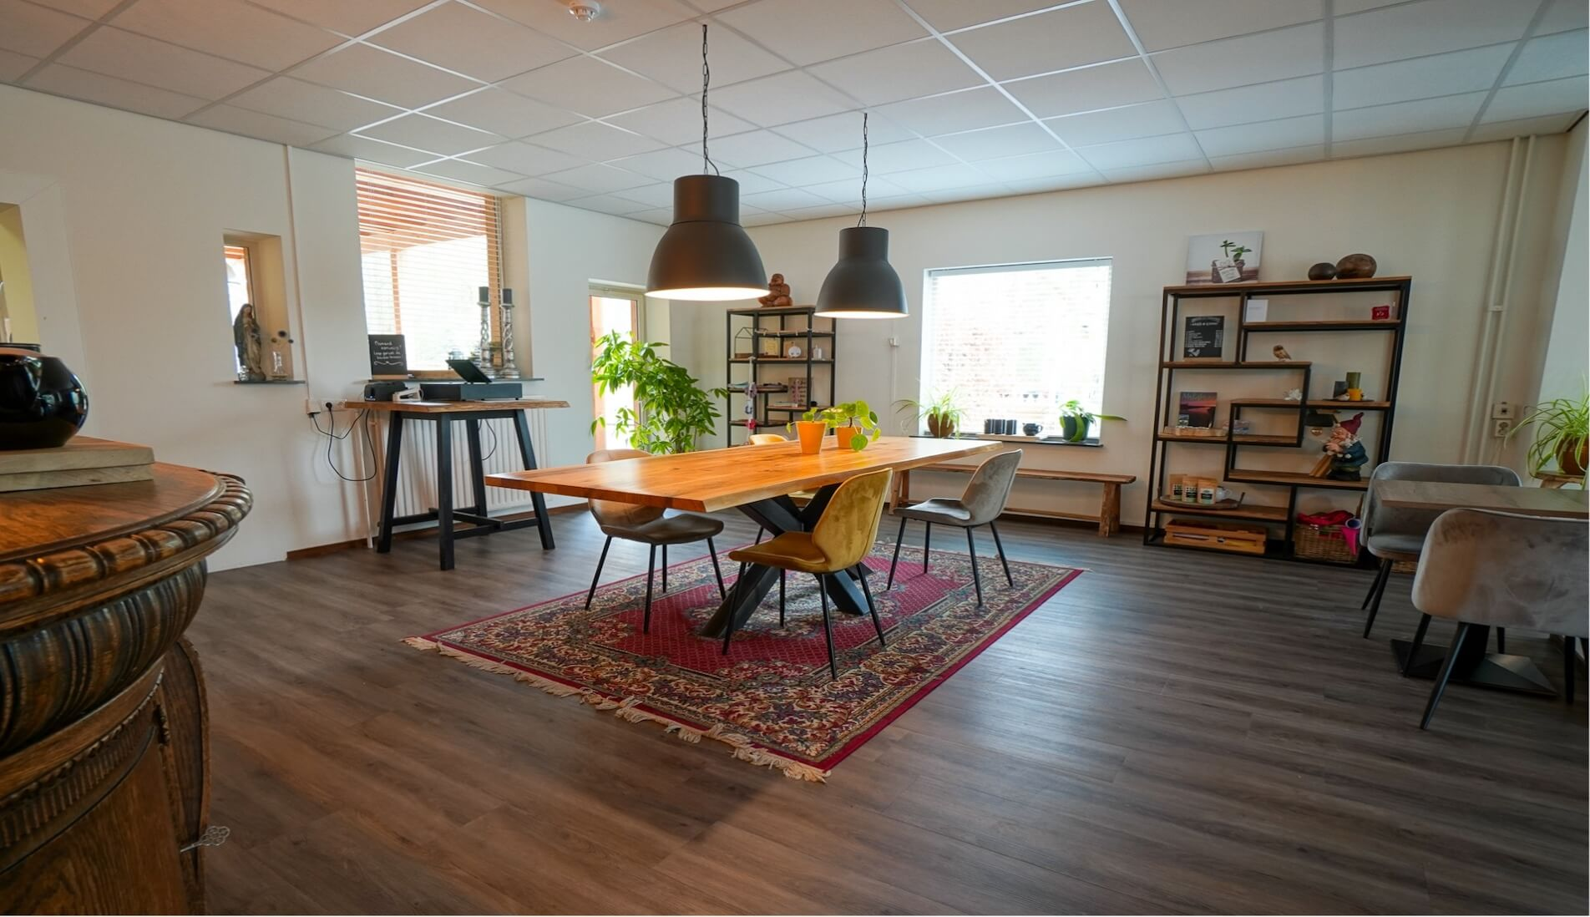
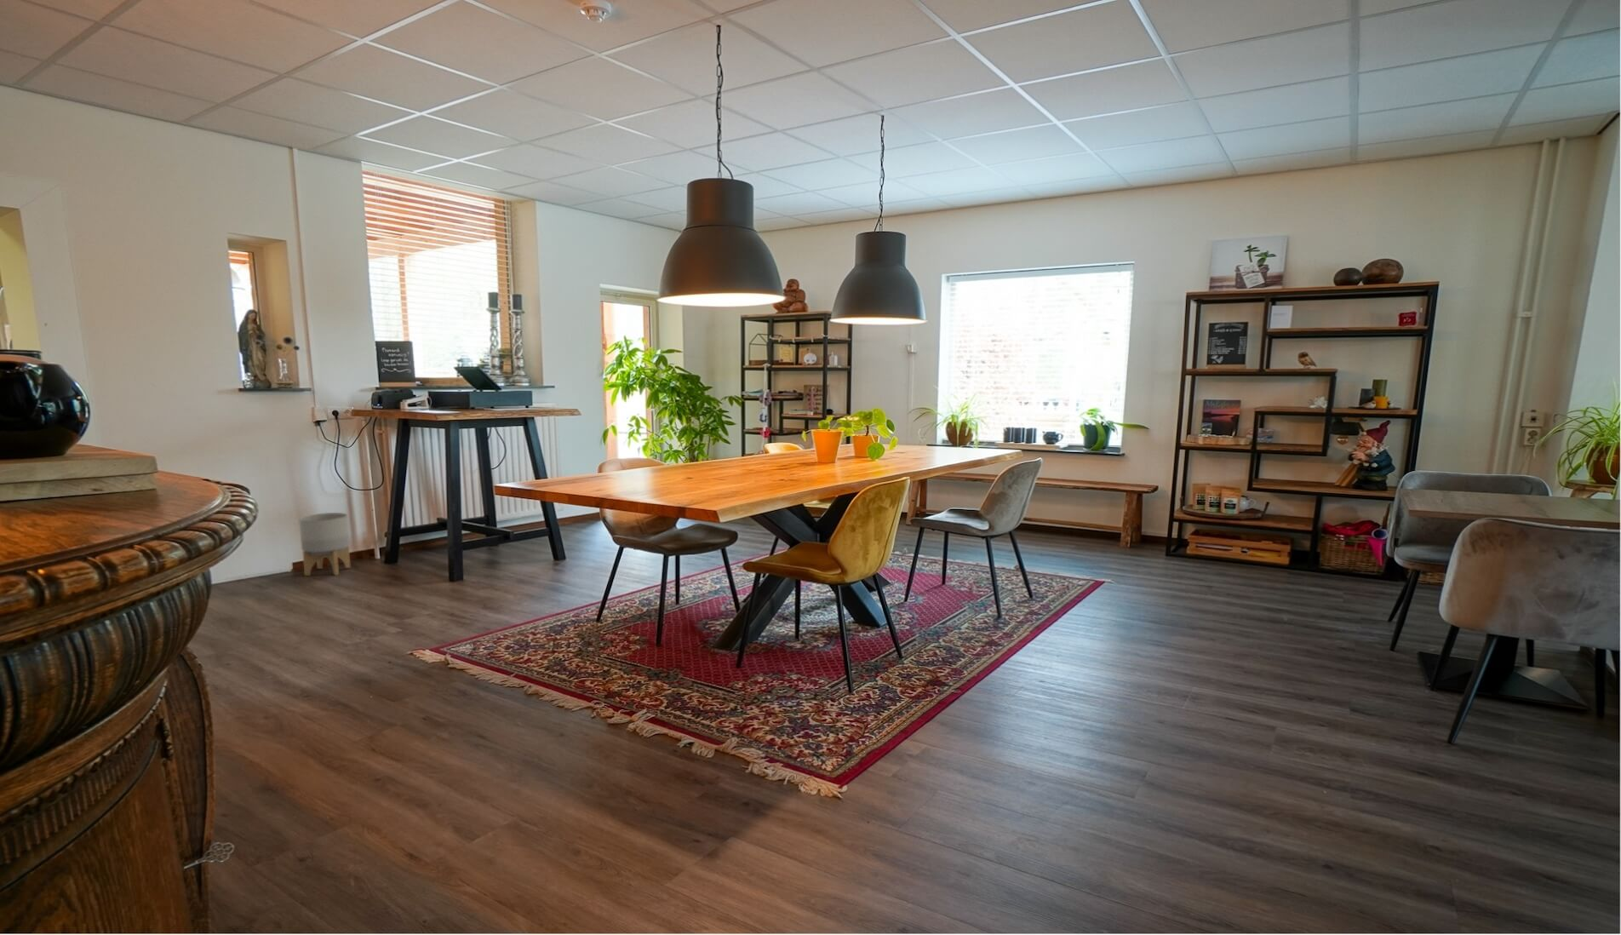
+ planter [298,512,352,577]
